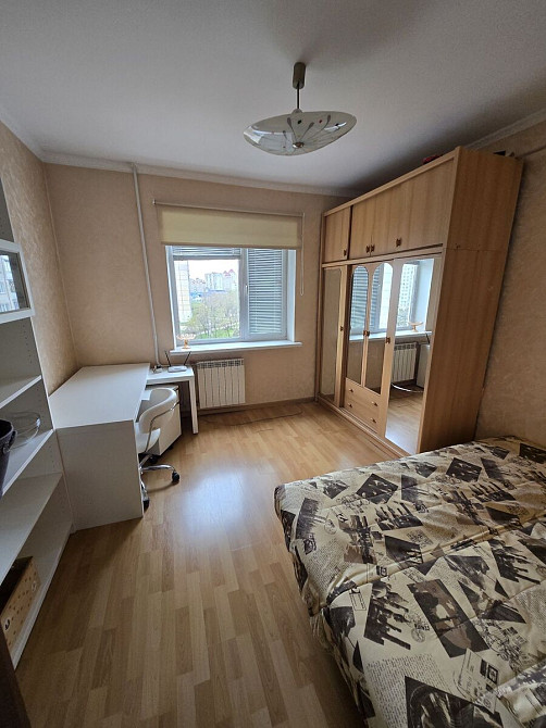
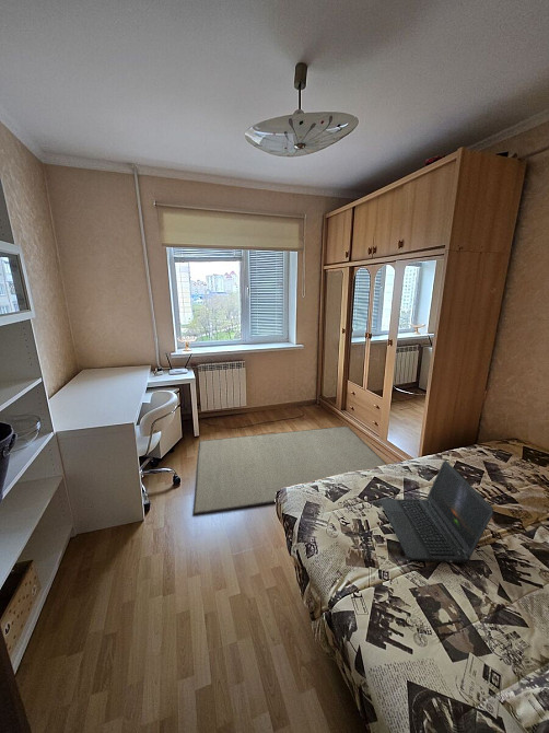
+ rug [191,424,387,515]
+ laptop computer [379,459,494,563]
